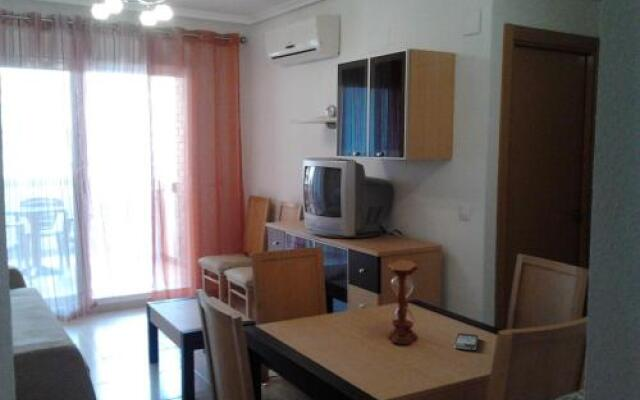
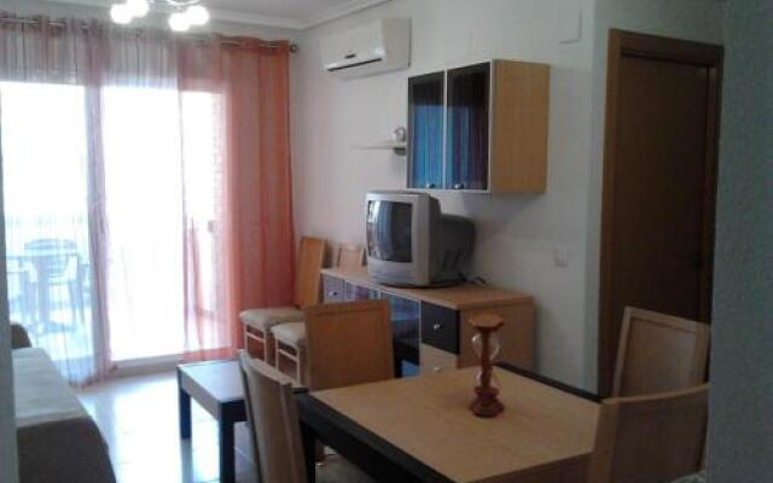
- smartphone [453,332,479,351]
